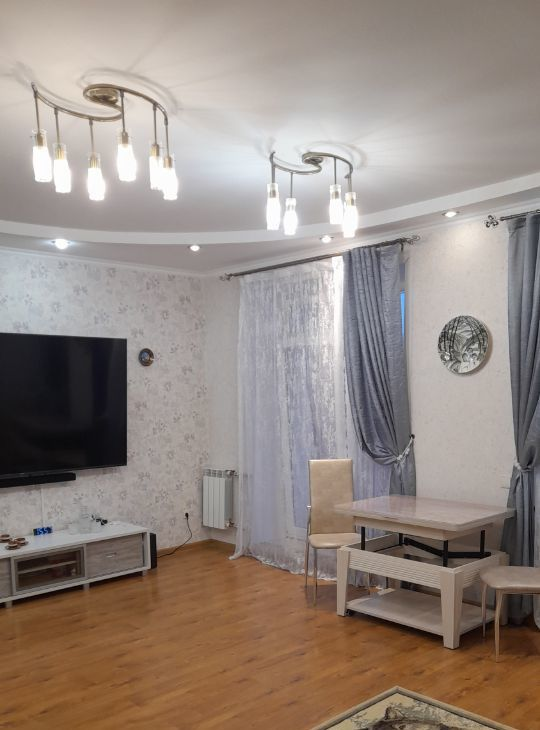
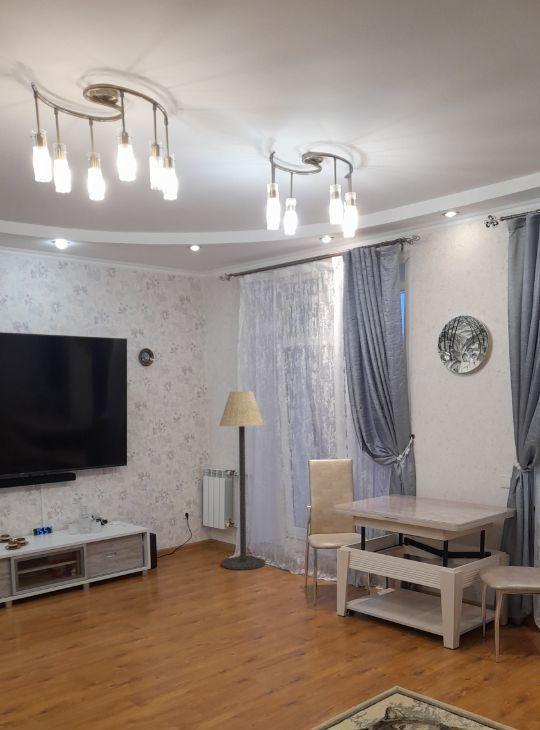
+ floor lamp [218,391,266,571]
